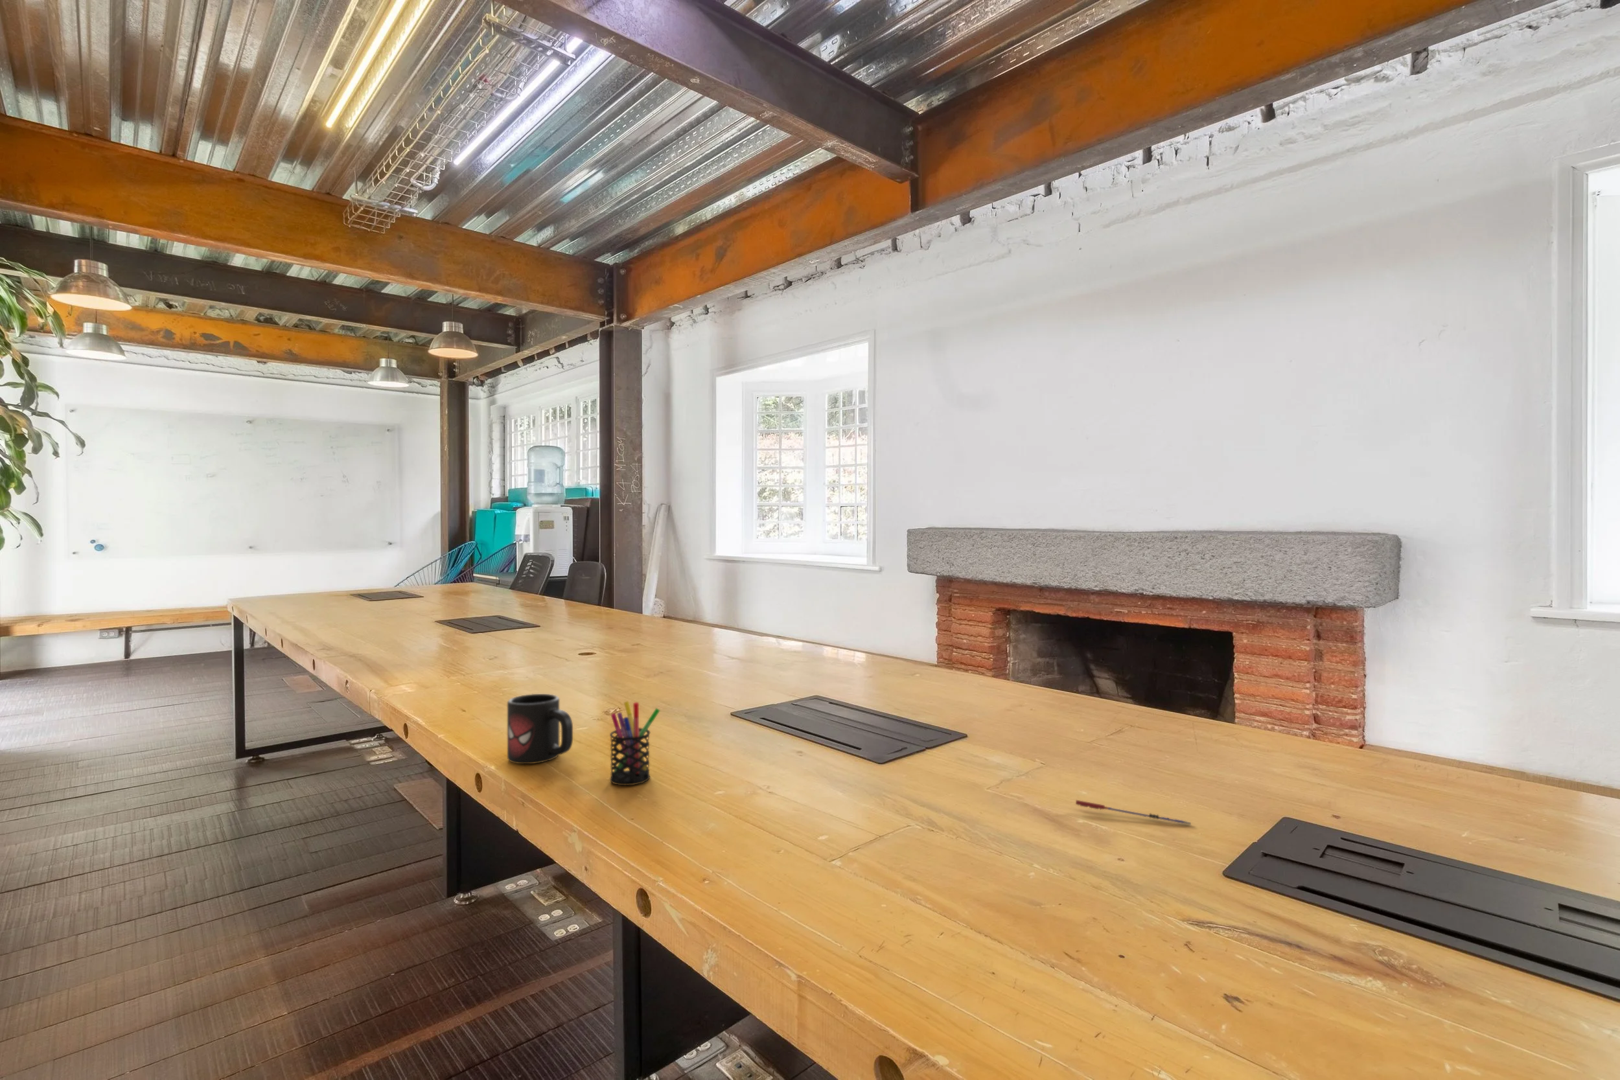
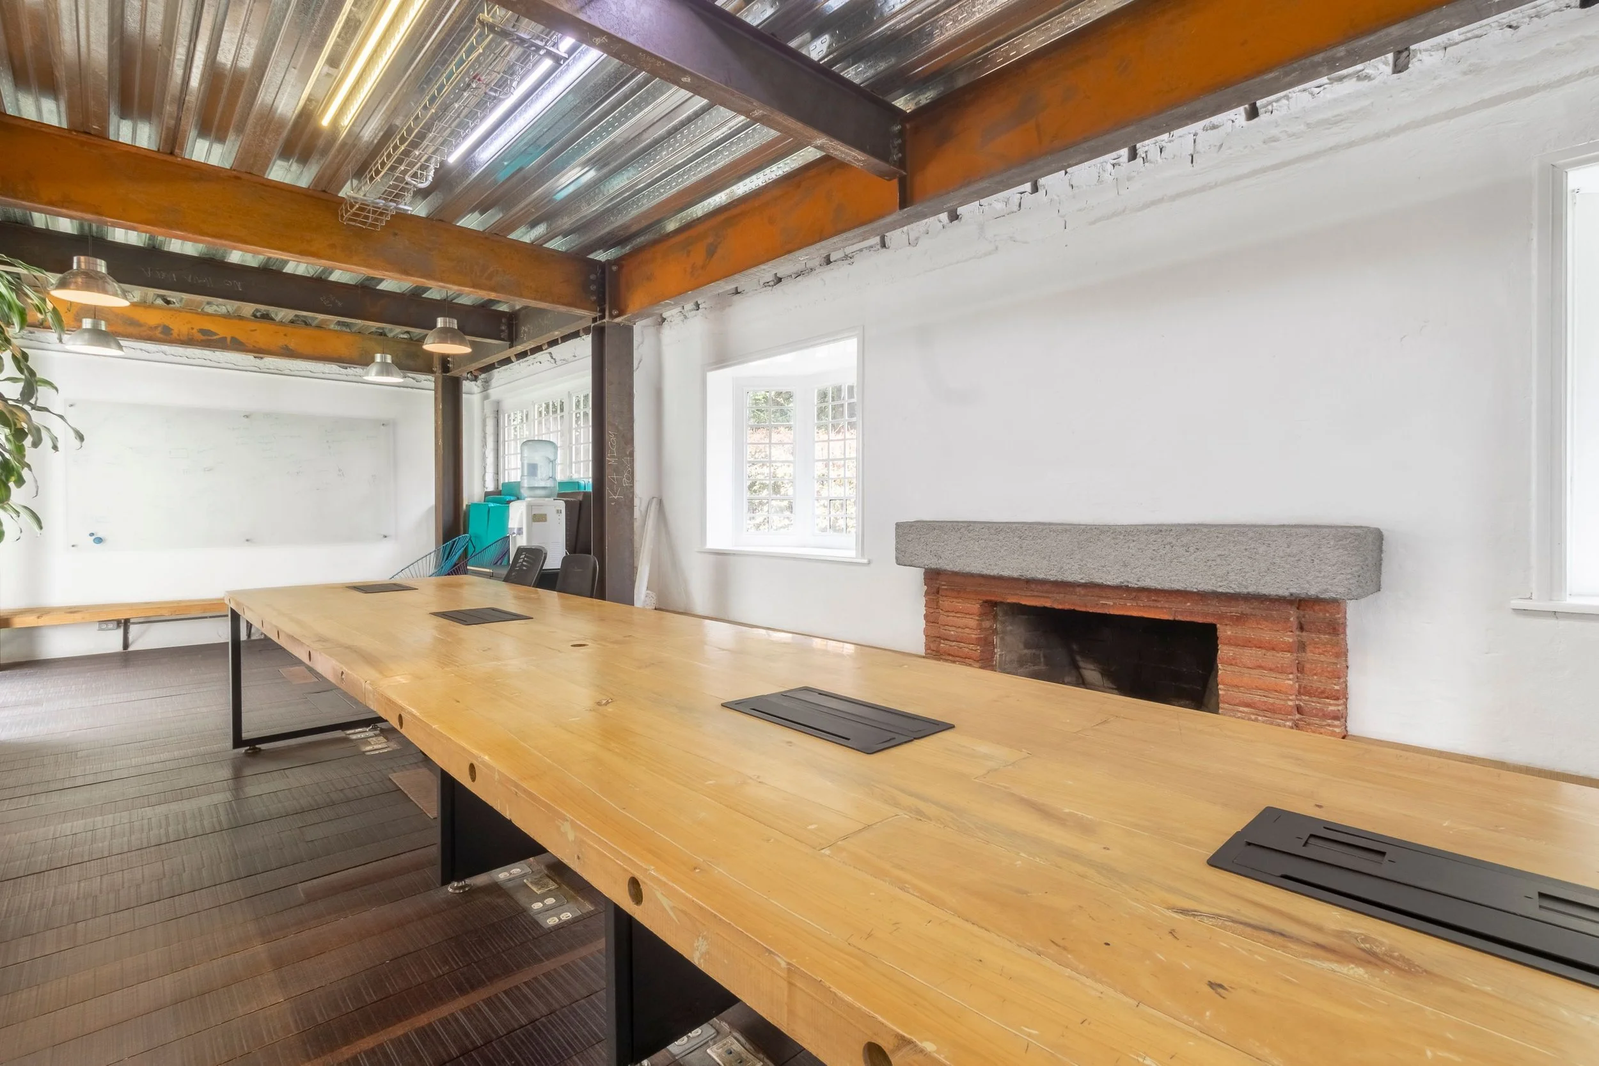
- mug [506,693,574,764]
- pen [1075,799,1192,826]
- pen holder [609,700,661,786]
